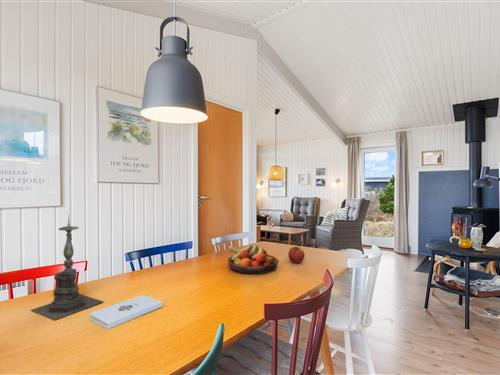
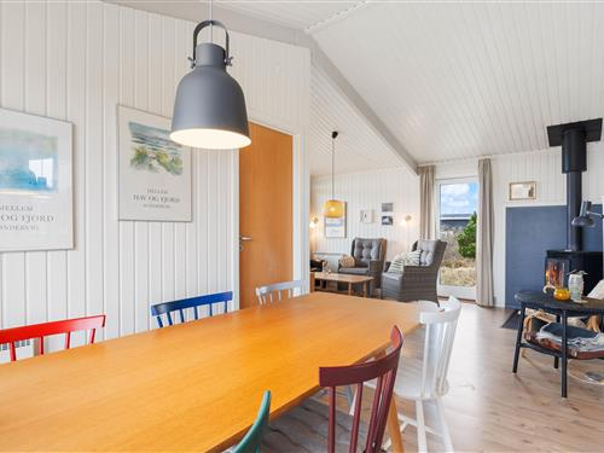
- apple [287,246,306,265]
- fruit bowl [227,243,280,275]
- notepad [89,294,164,330]
- candle holder [31,215,105,321]
